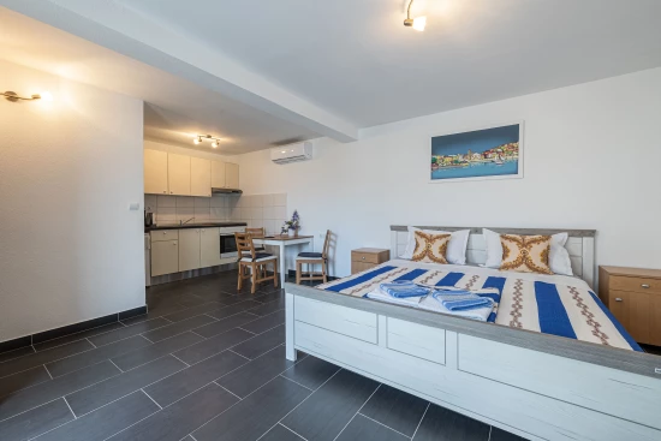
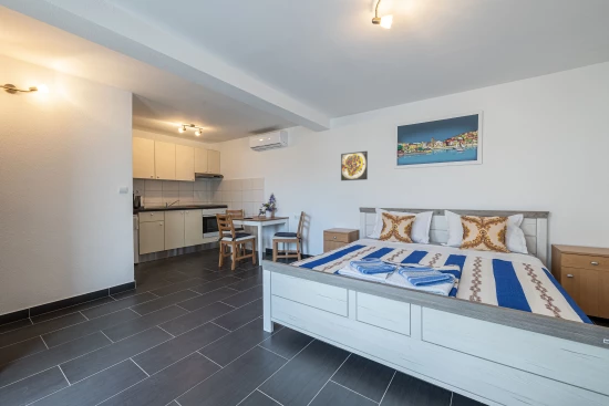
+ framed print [340,150,369,181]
